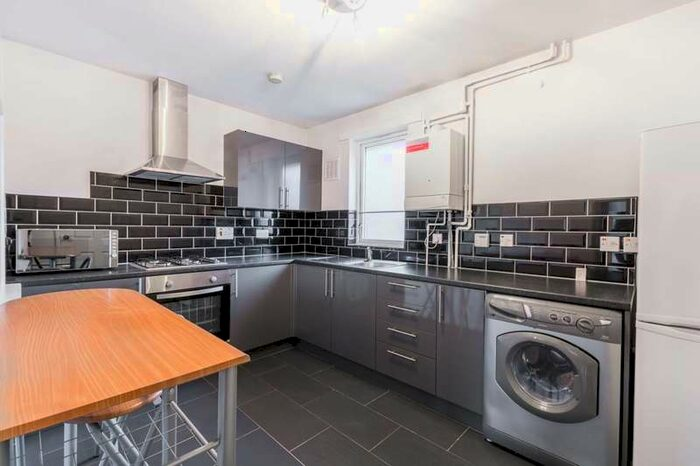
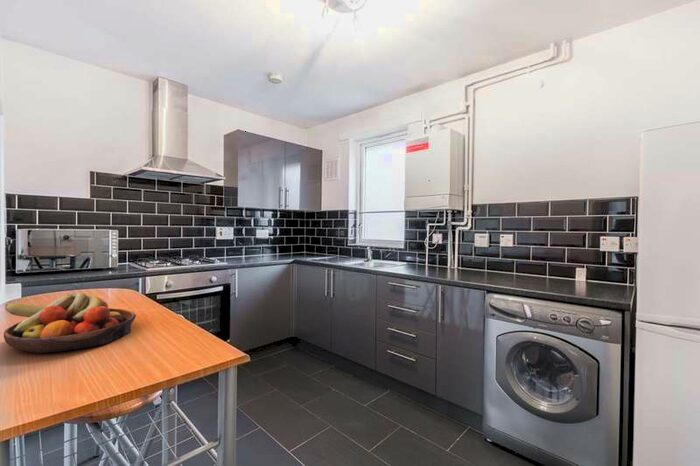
+ fruit bowl [3,292,137,354]
